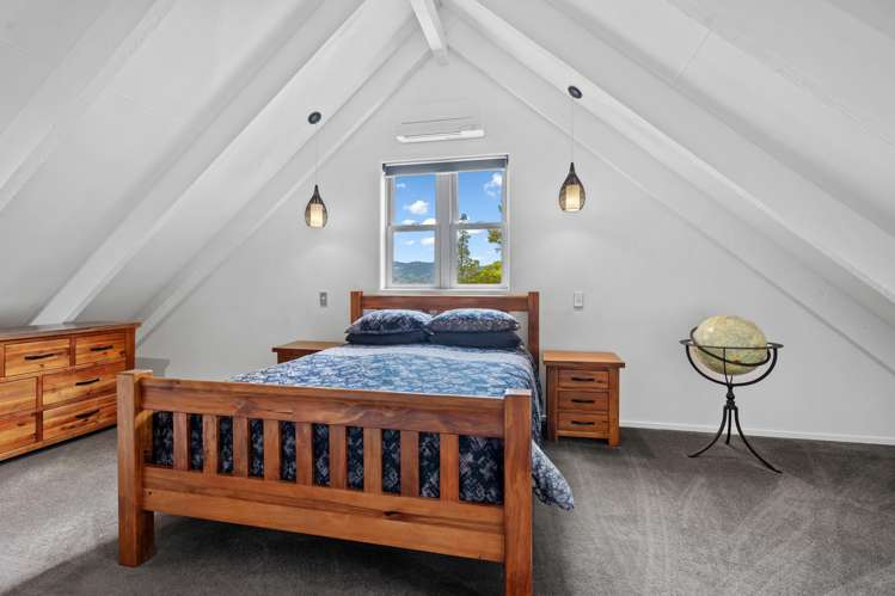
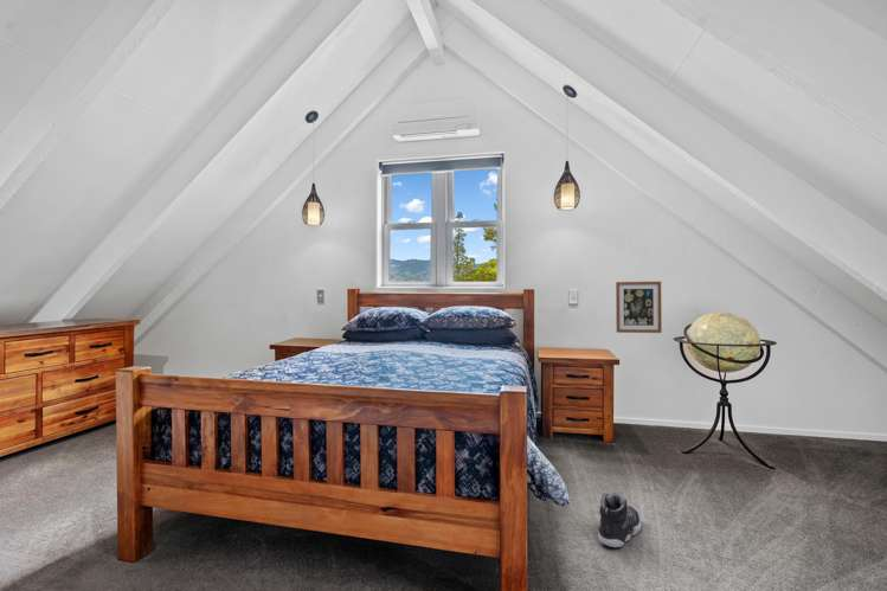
+ sneaker [597,492,642,548]
+ wall art [615,281,663,334]
